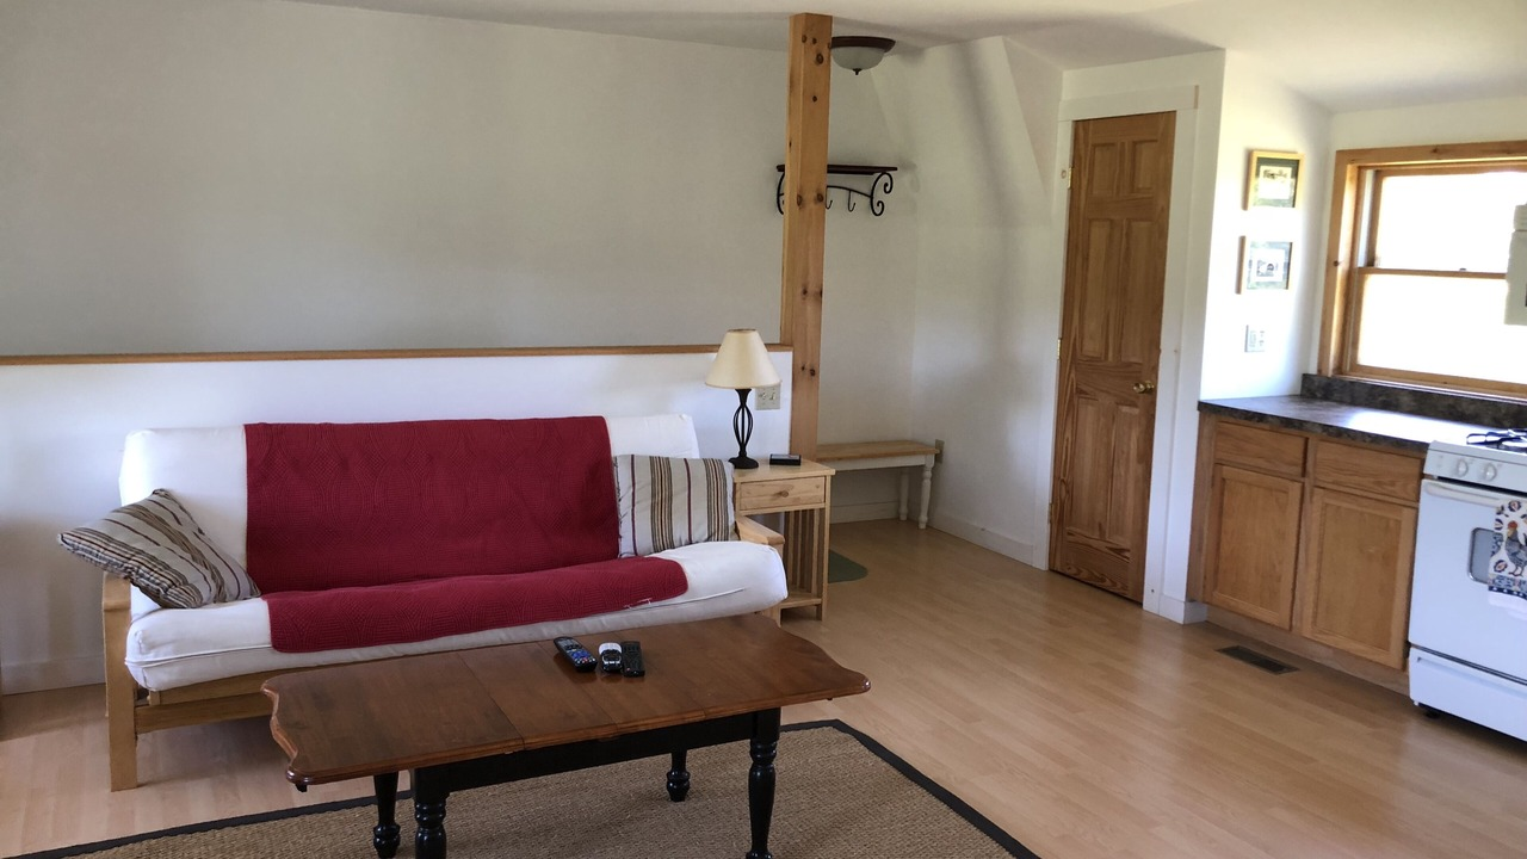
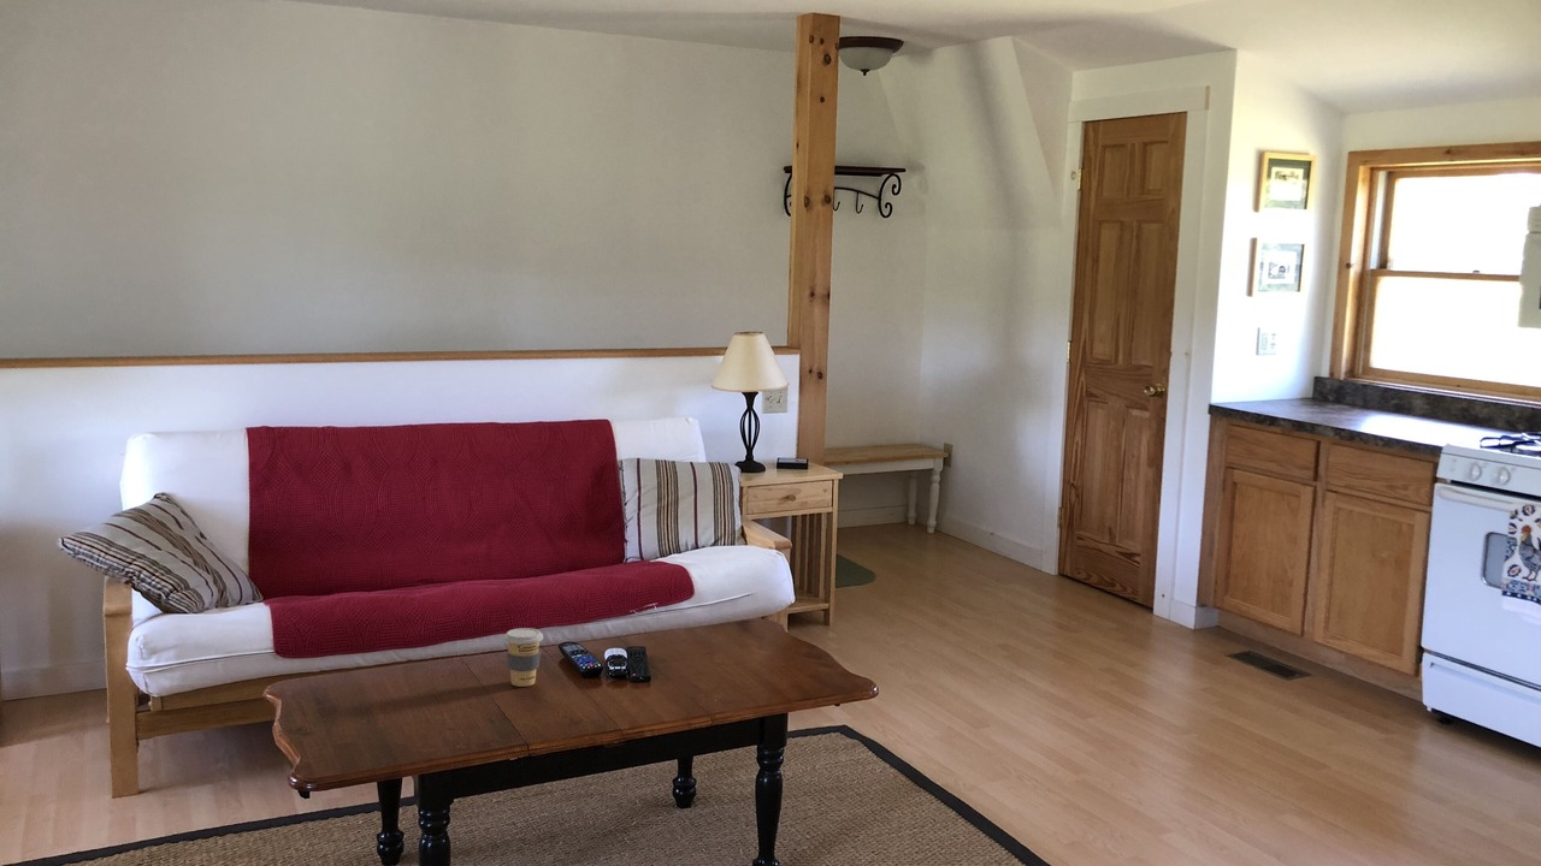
+ coffee cup [503,627,544,688]
